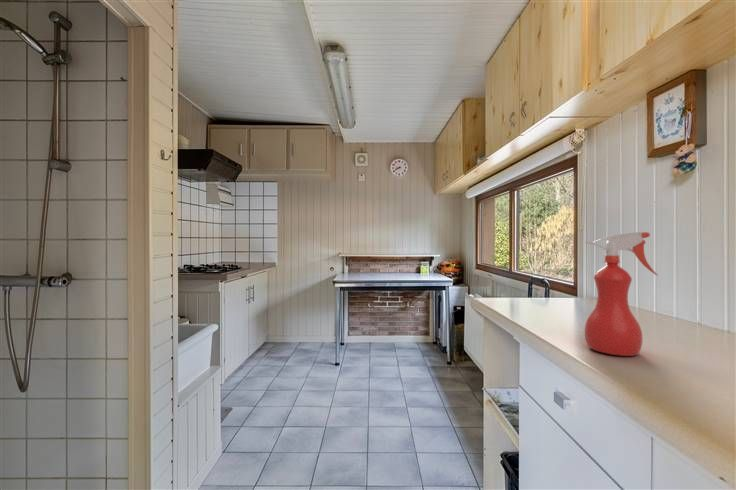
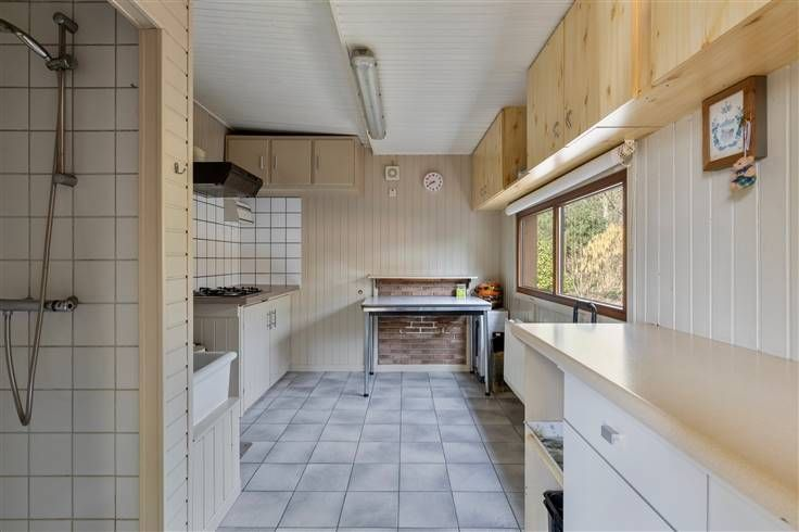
- spray bottle [584,231,658,357]
